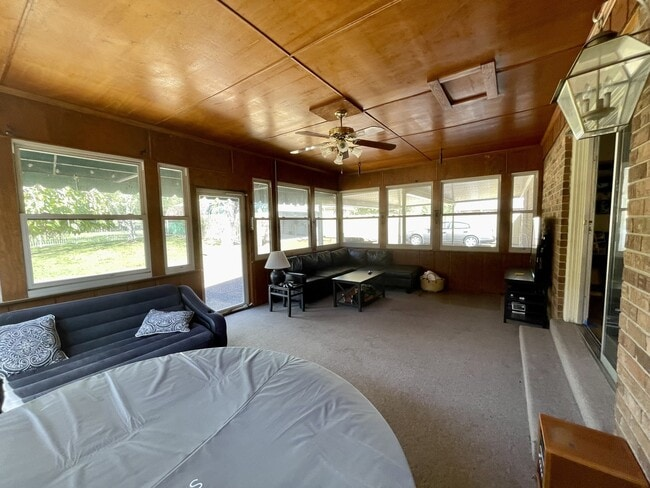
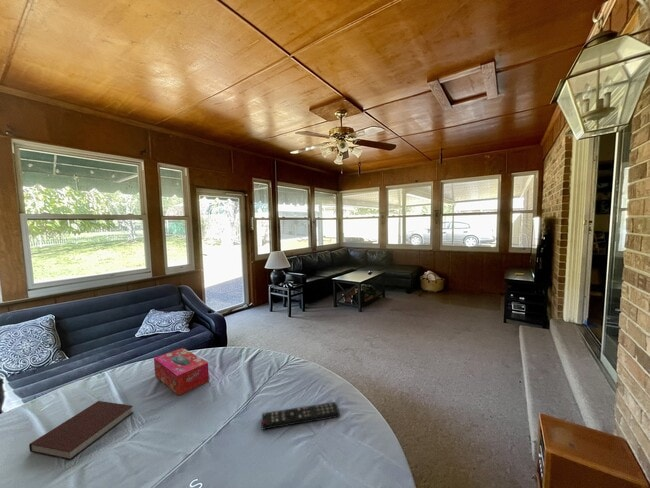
+ remote control [260,401,341,431]
+ tissue box [153,347,210,397]
+ notebook [28,400,134,461]
